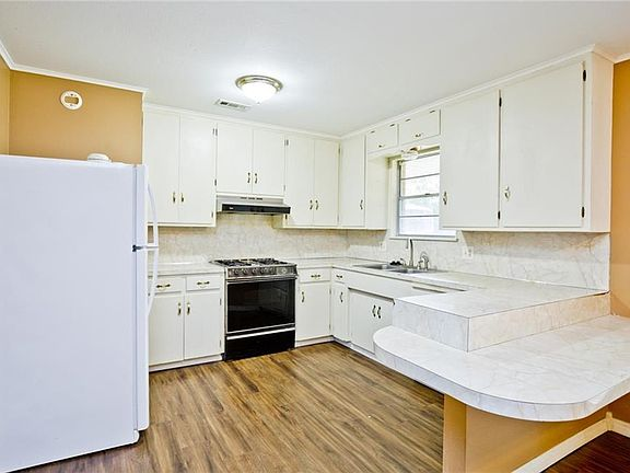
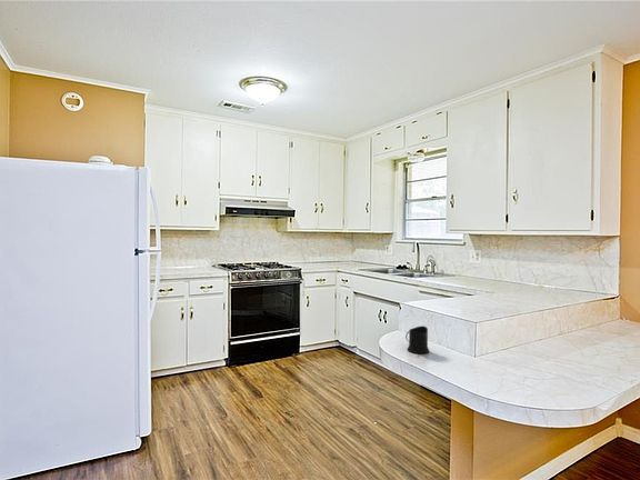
+ mug [404,324,430,354]
